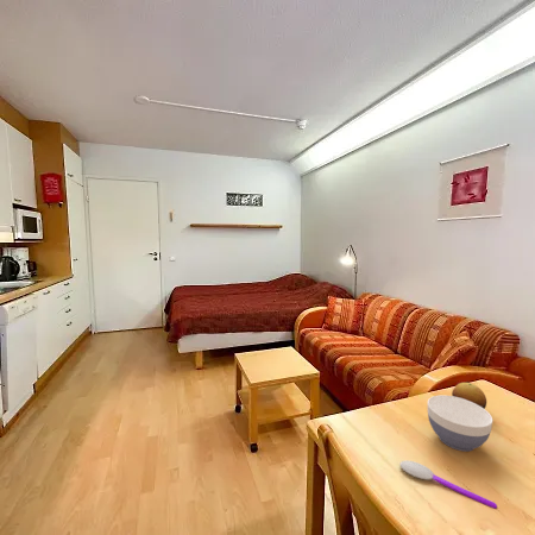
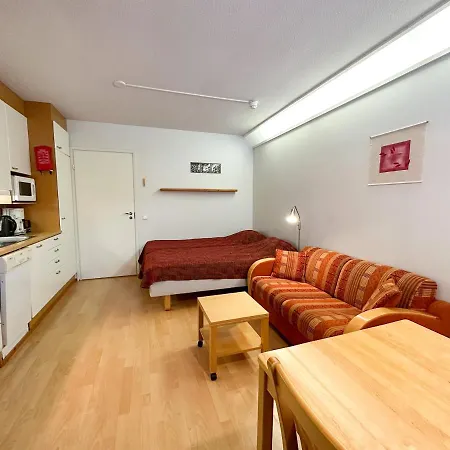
- spoon [399,459,498,510]
- fruit [451,382,487,410]
- bowl [427,394,493,453]
